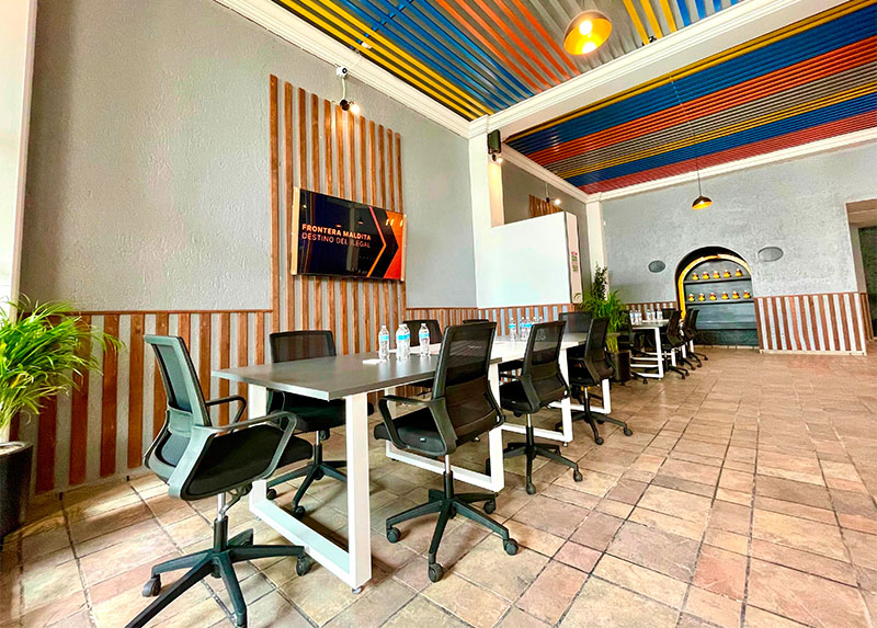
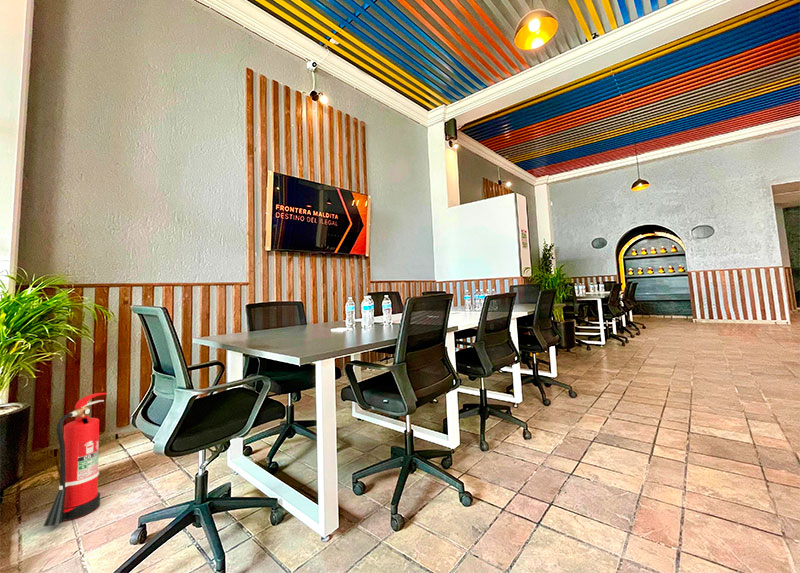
+ fire extinguisher [42,392,108,528]
